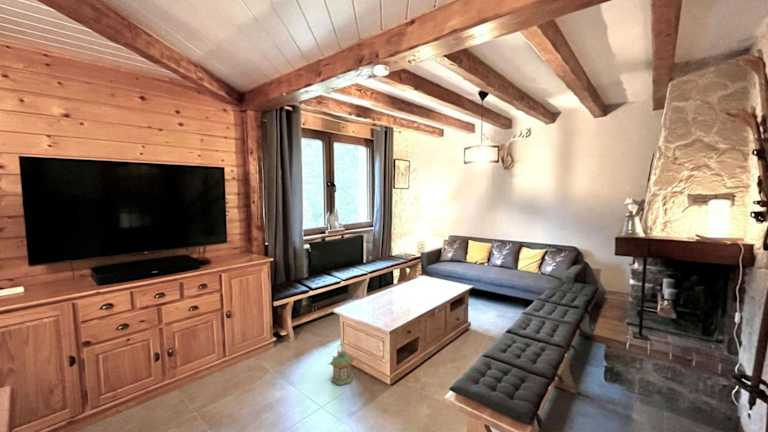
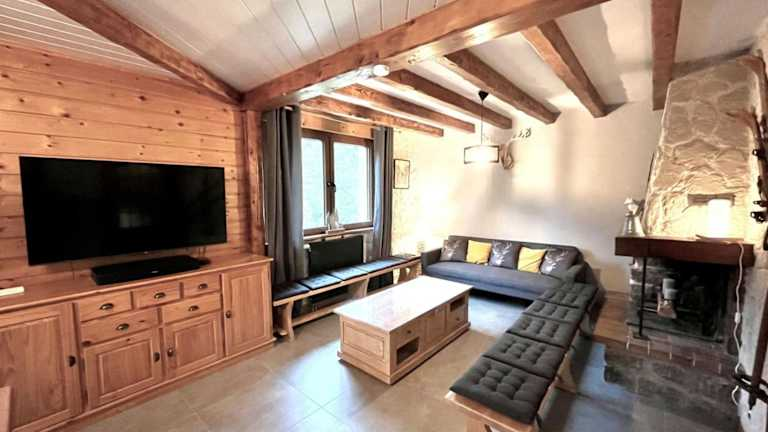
- lantern [326,343,357,387]
